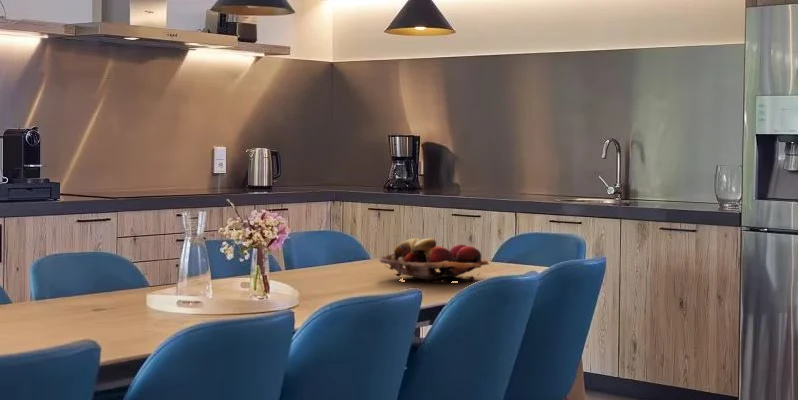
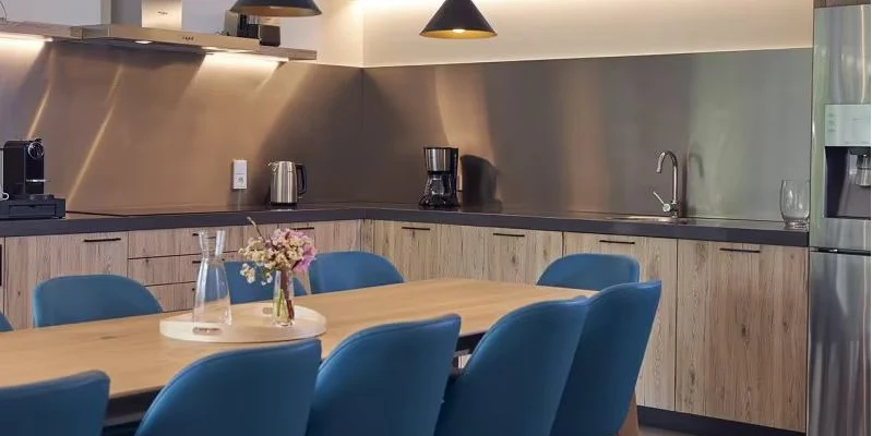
- fruit basket [378,237,489,284]
